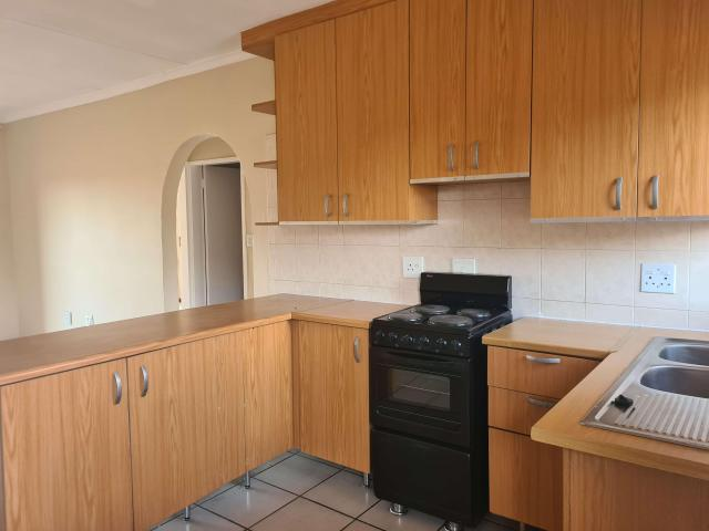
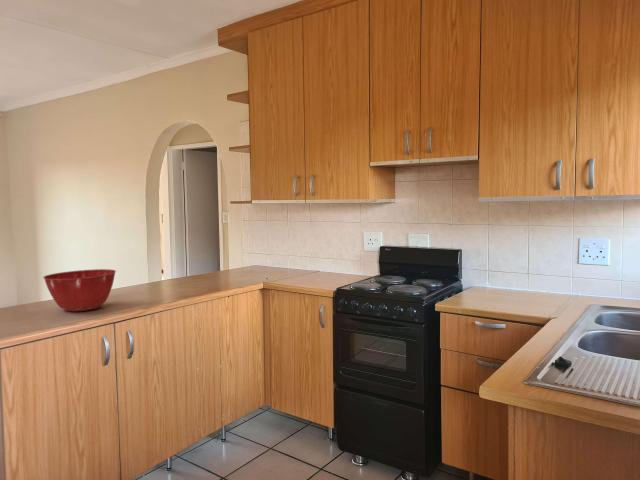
+ mixing bowl [42,268,117,312]
